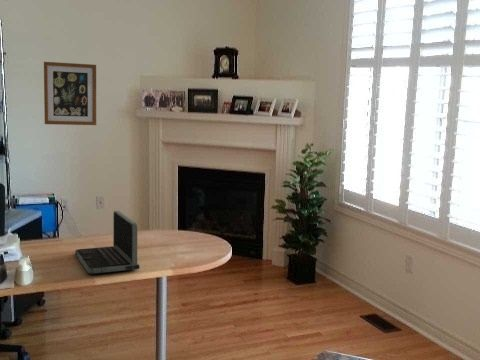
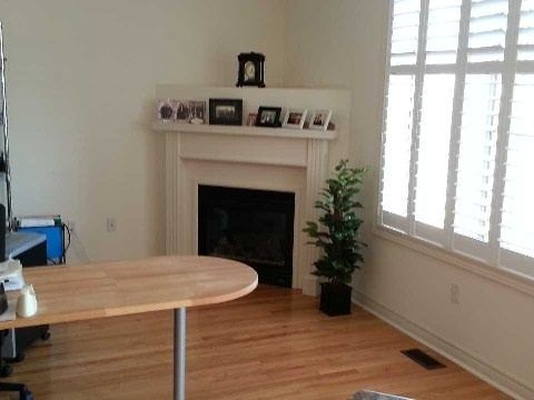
- laptop [74,210,140,275]
- wall art [43,61,97,126]
